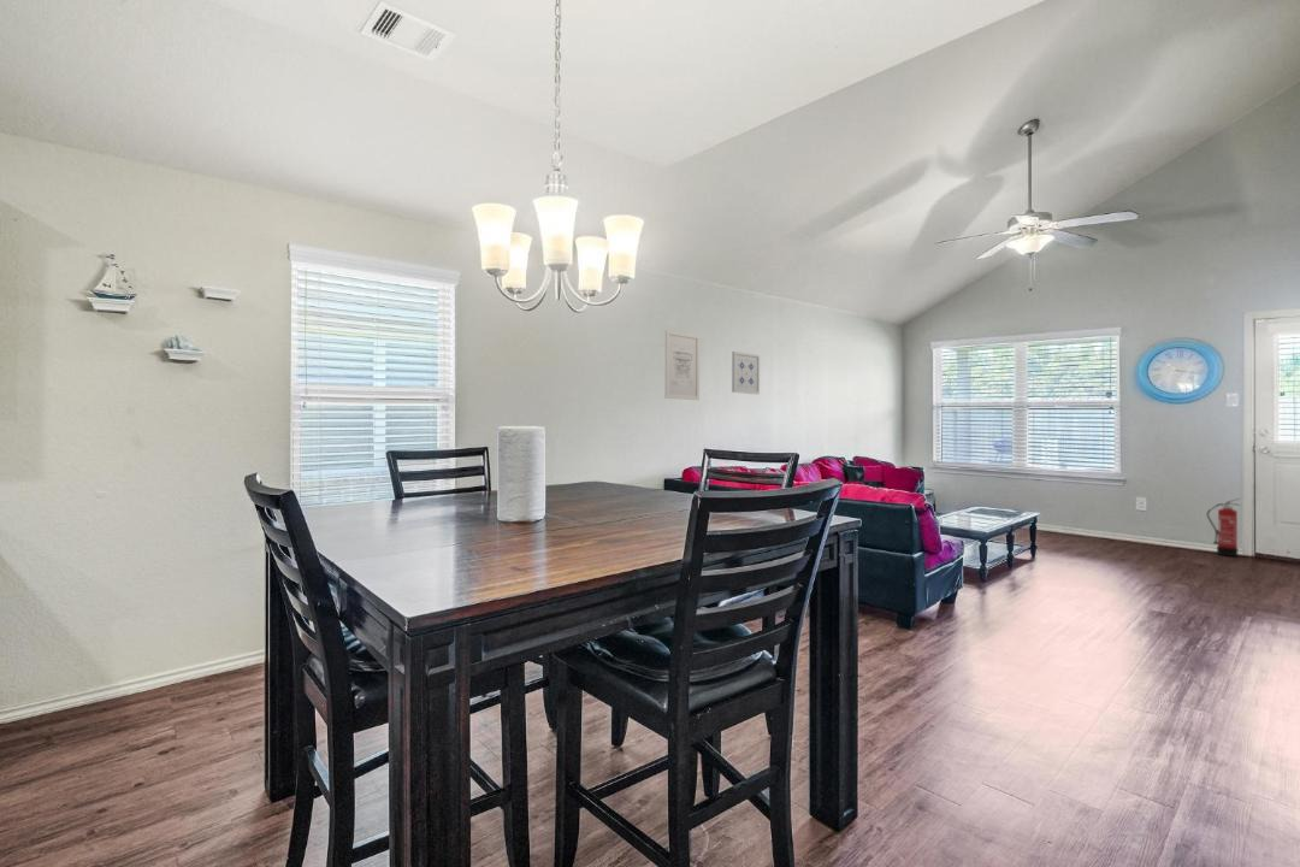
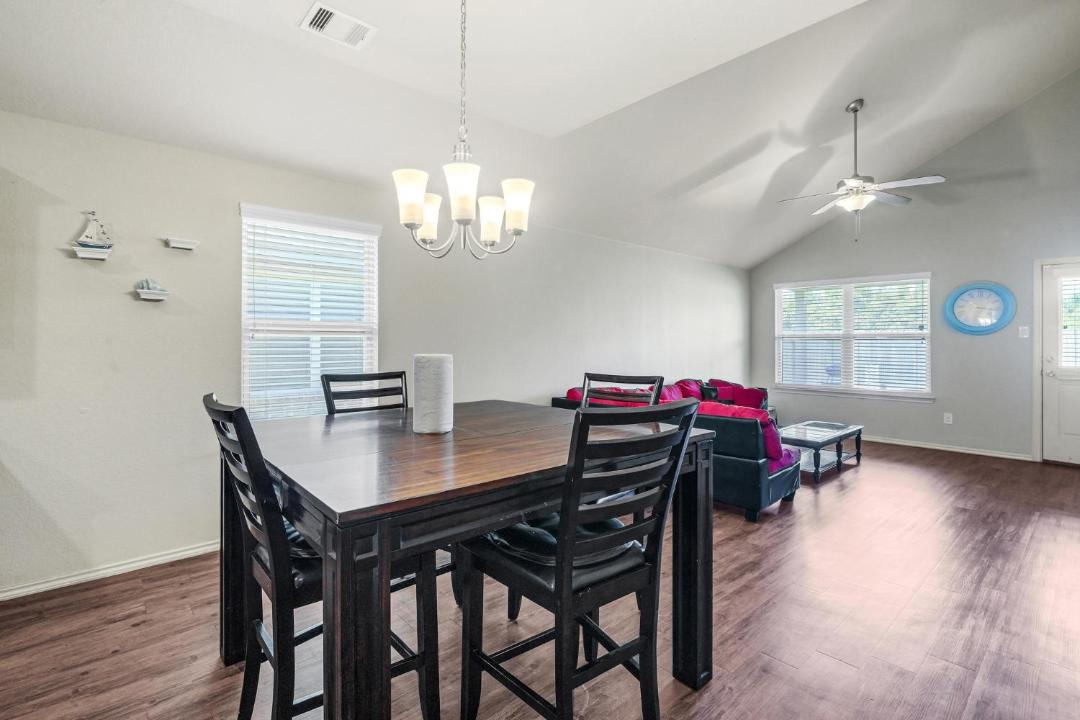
- wall art [731,350,761,395]
- fire extinguisher [1205,497,1242,558]
- wall art [664,329,701,401]
